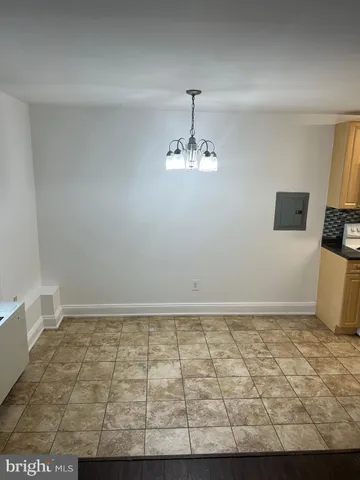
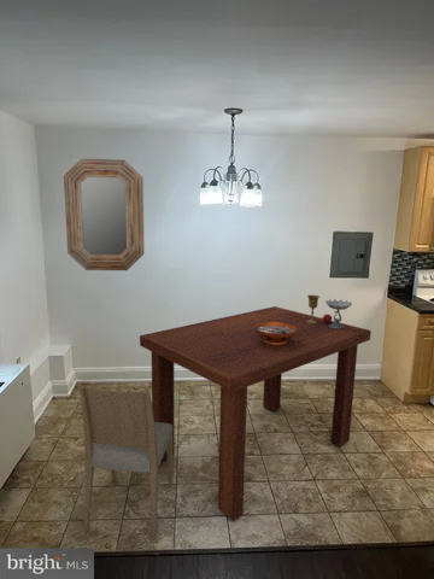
+ dining table [139,305,373,522]
+ decorative bowl [254,322,297,345]
+ home mirror [63,158,146,271]
+ dining chair [78,386,174,540]
+ goblet [306,294,353,329]
